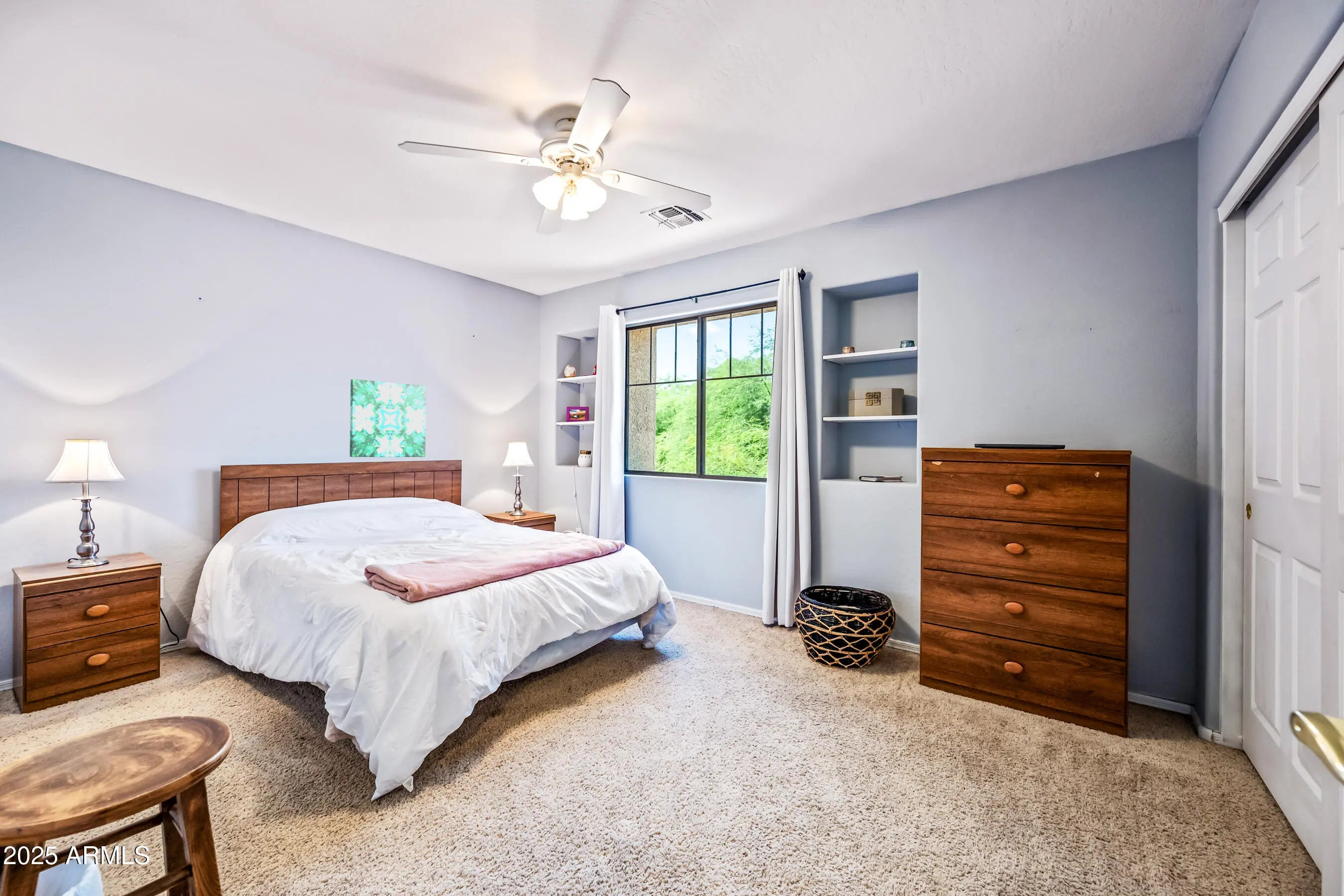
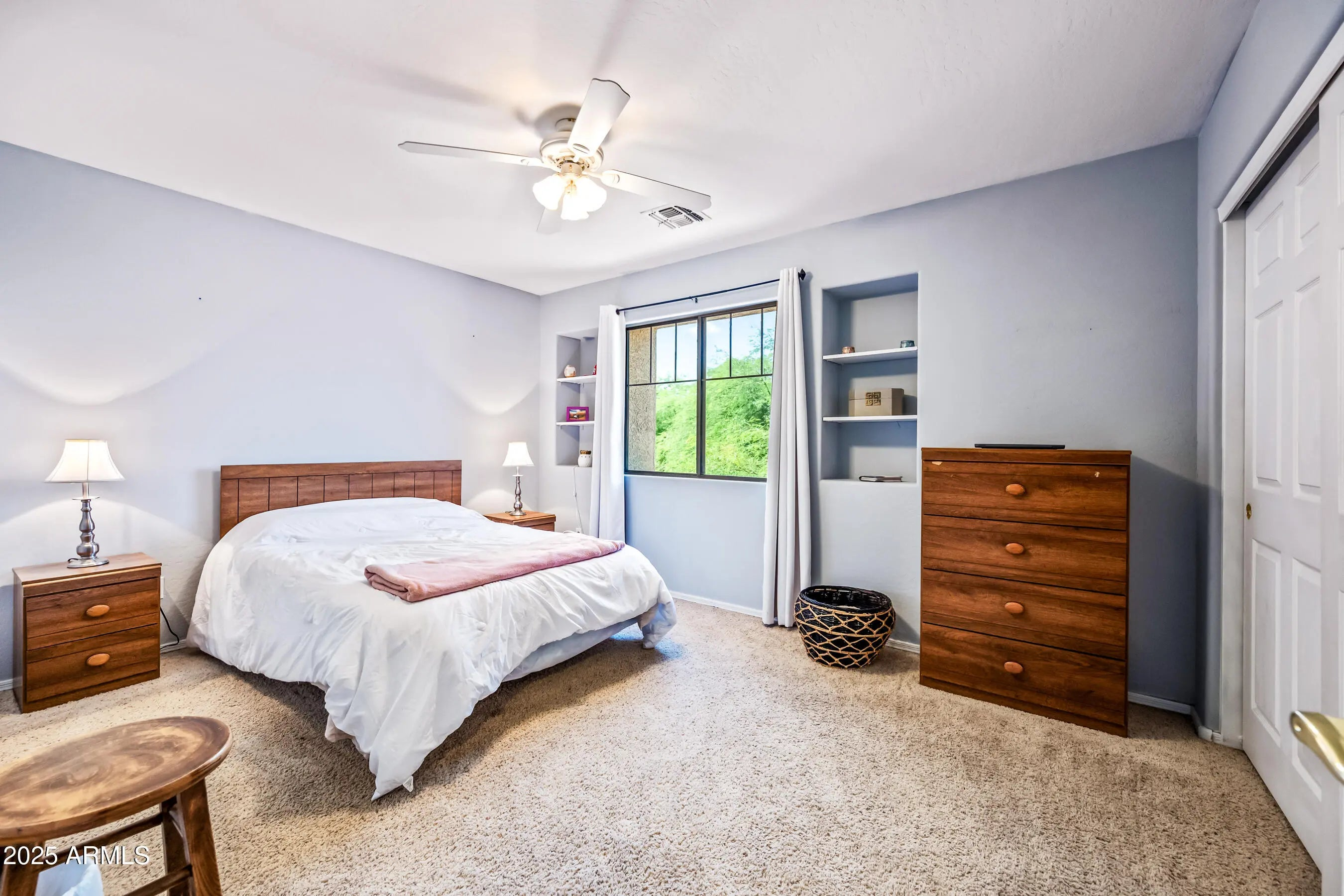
- wall art [349,379,427,457]
